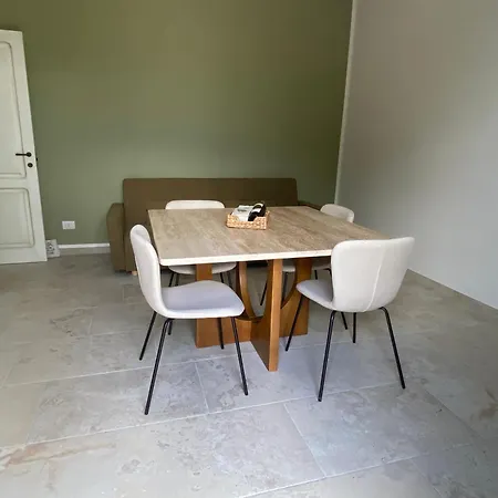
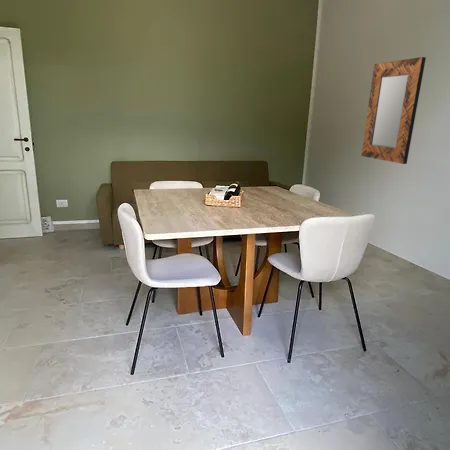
+ home mirror [360,56,427,165]
